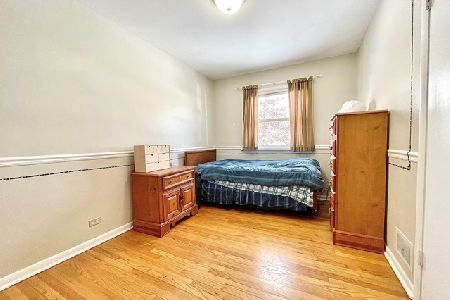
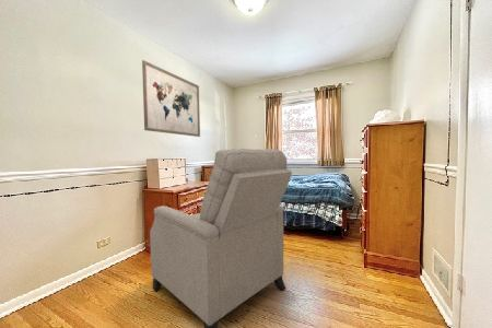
+ chair [149,148,293,328]
+ wall art [141,59,201,138]
